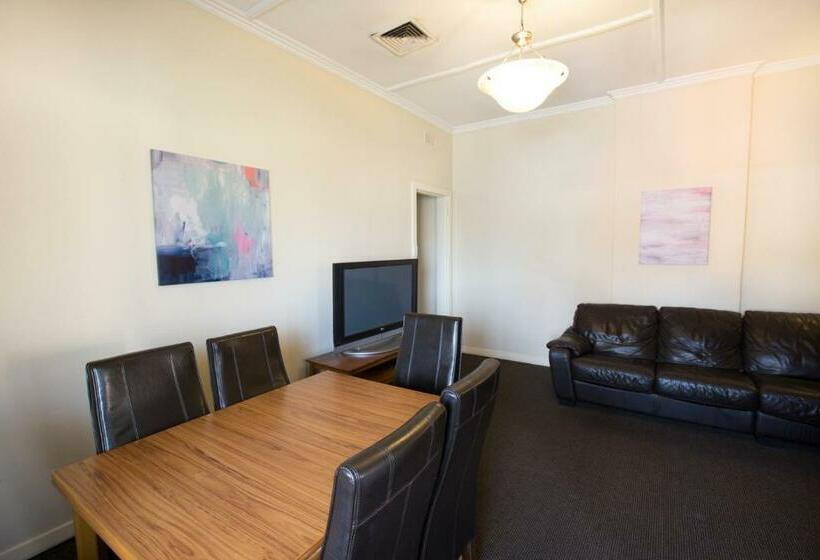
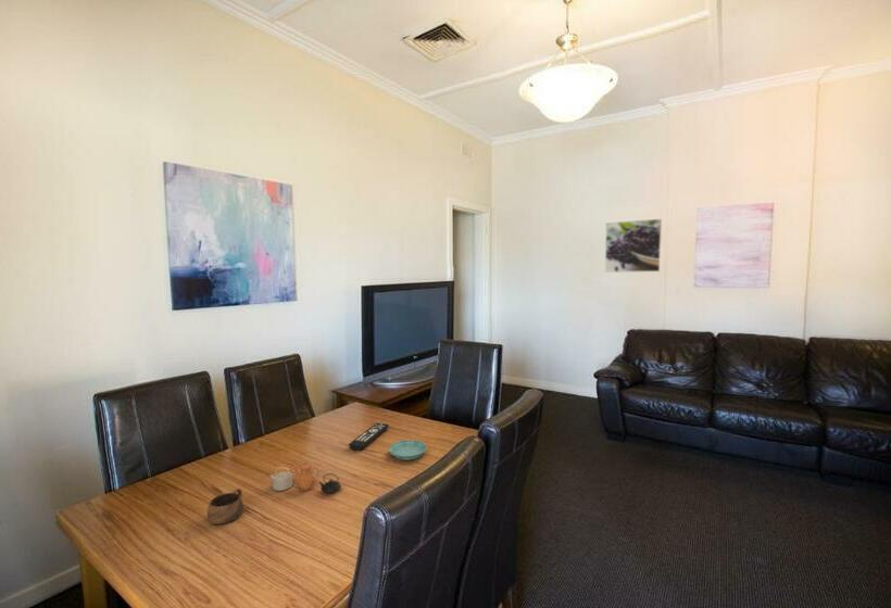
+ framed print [604,218,663,274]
+ cup [206,487,243,525]
+ teapot [269,460,342,494]
+ remote control [348,422,390,452]
+ saucer [388,439,428,461]
